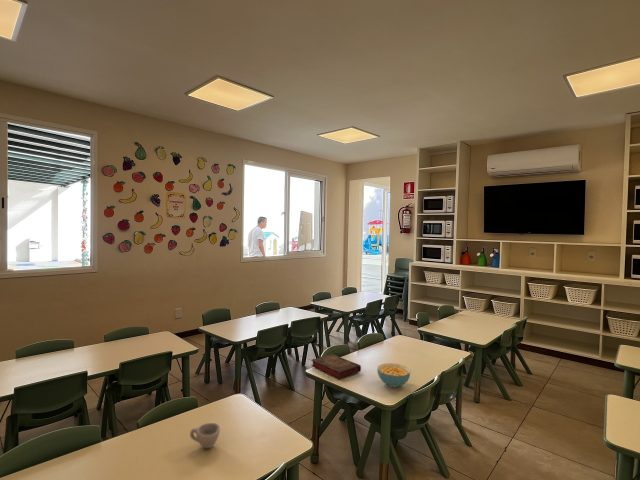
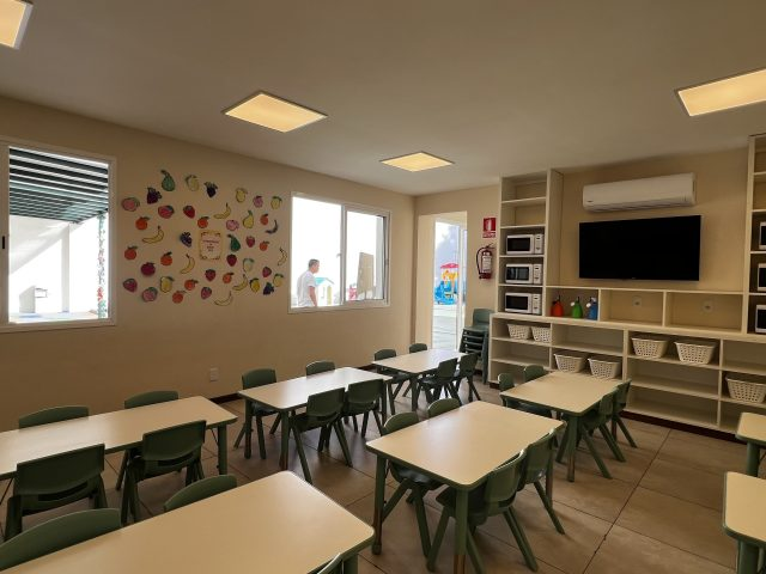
- cup [189,422,221,450]
- book [310,353,362,380]
- cereal bowl [376,362,411,388]
